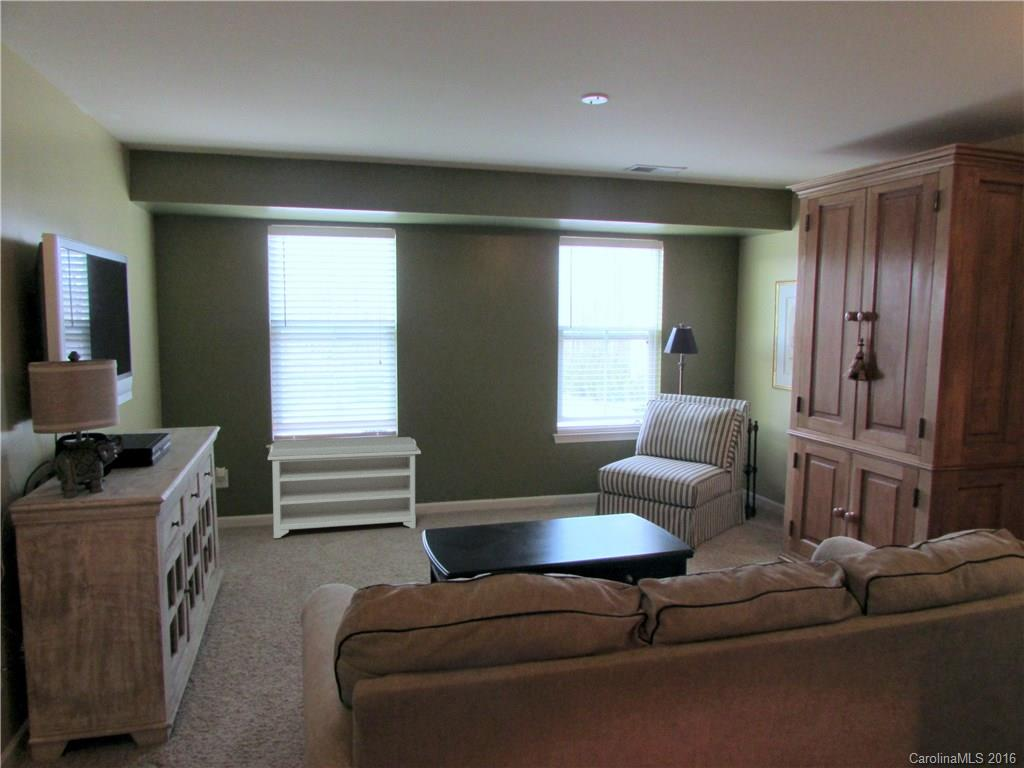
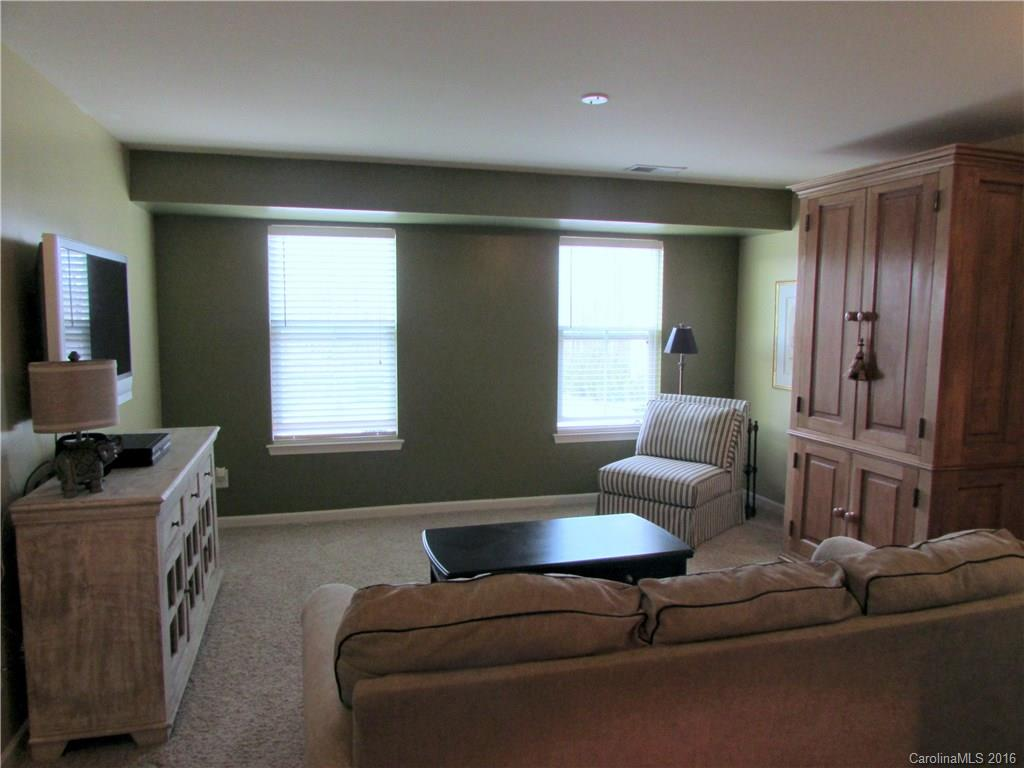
- bench [267,436,422,539]
